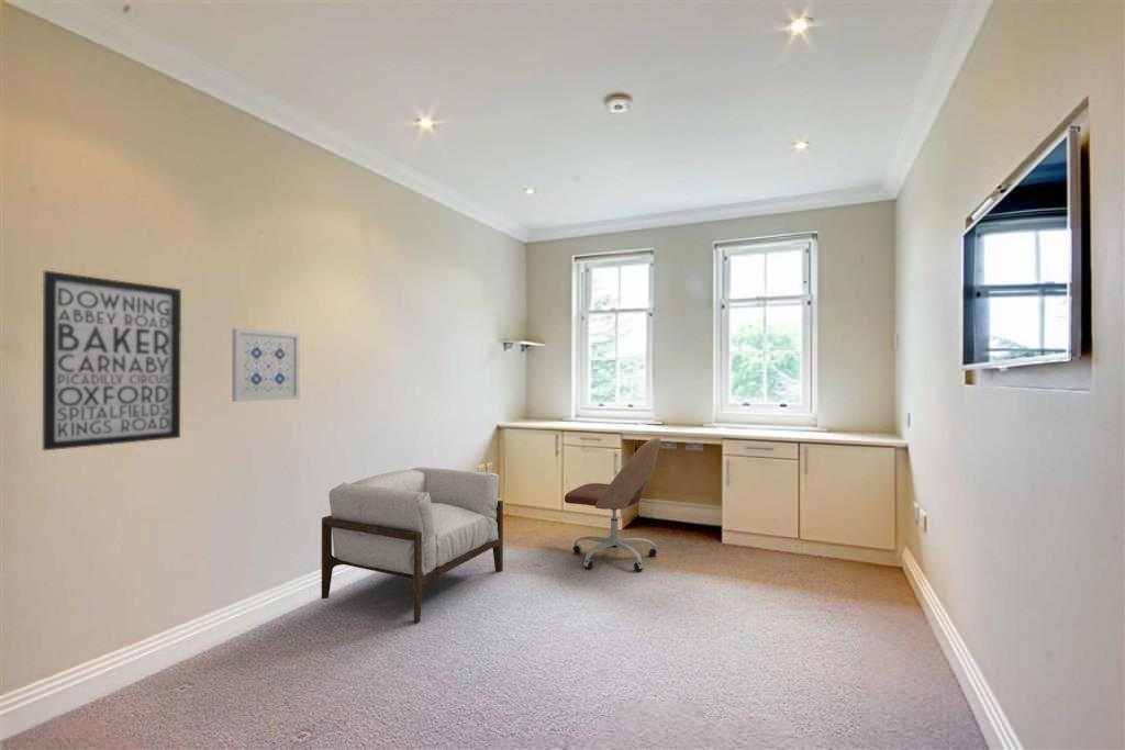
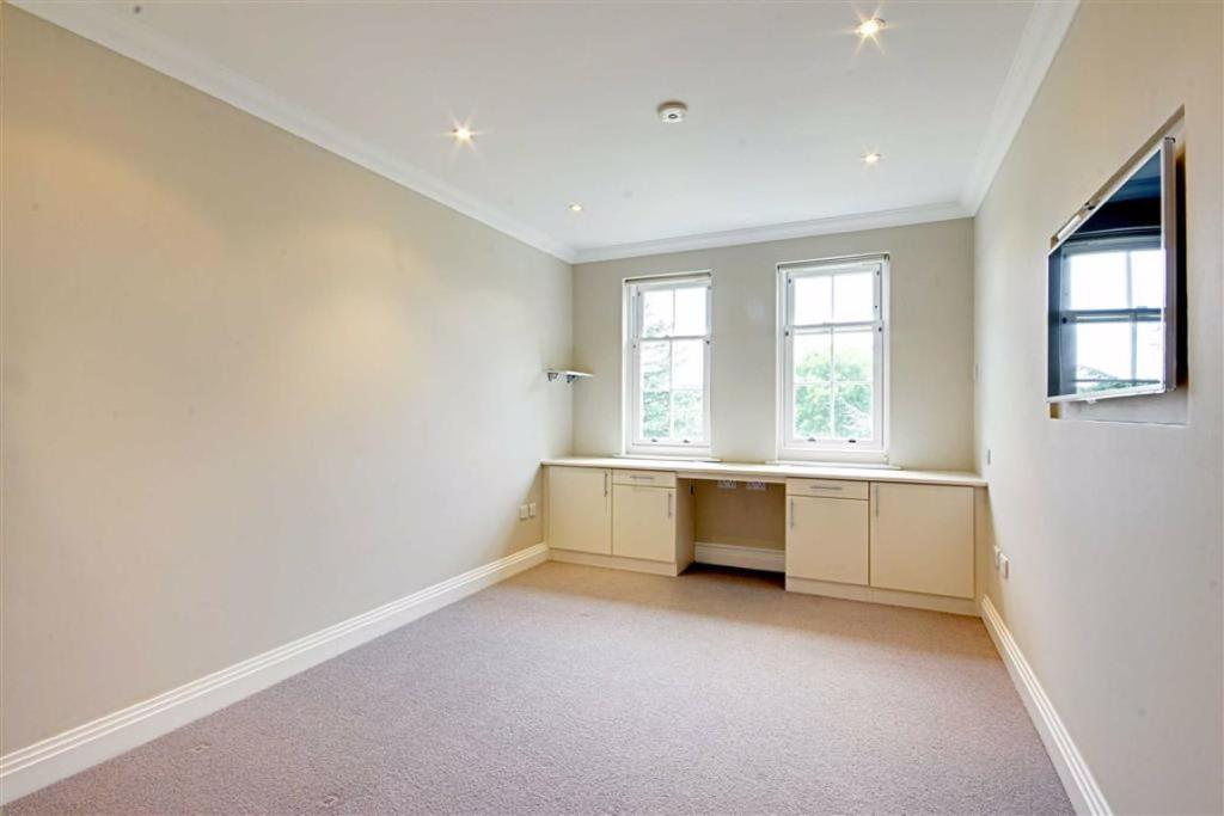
- wall art [42,270,182,451]
- armchair [321,467,504,624]
- wall art [231,327,301,403]
- office chair [564,436,661,572]
